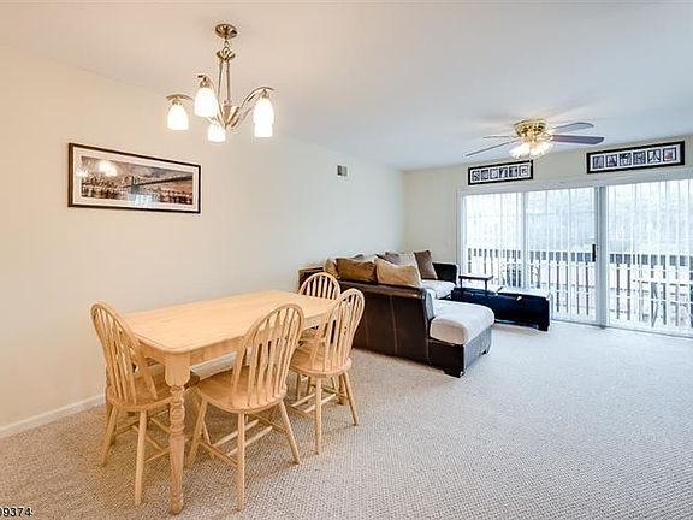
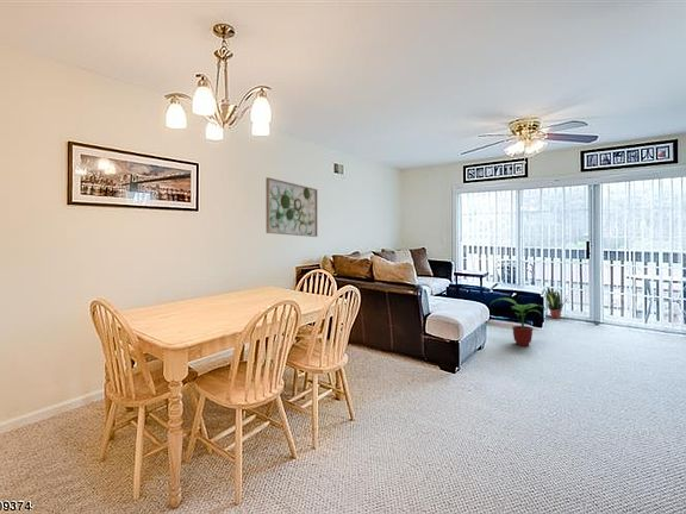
+ wall art [264,176,319,238]
+ potted plant [545,286,568,320]
+ potted plant [489,296,547,347]
